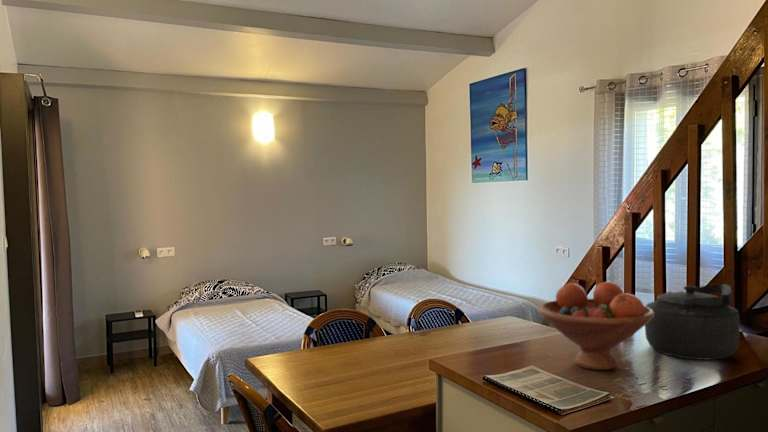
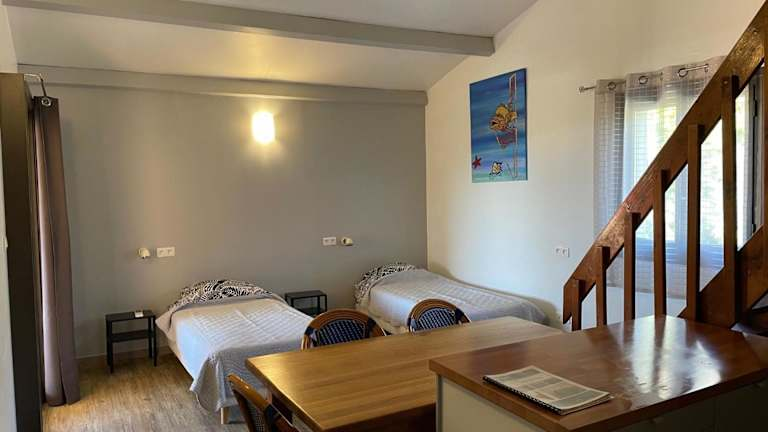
- kettle [644,283,741,361]
- fruit bowl [538,281,654,371]
